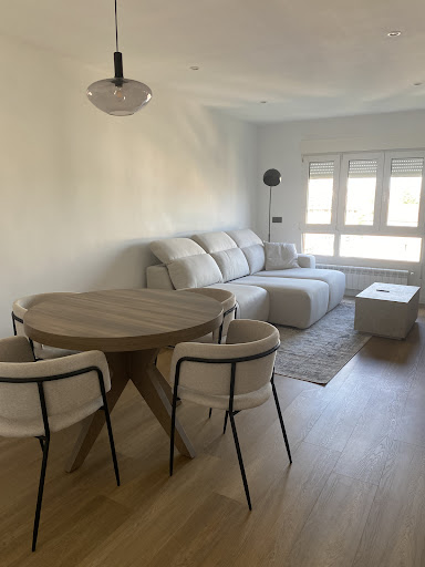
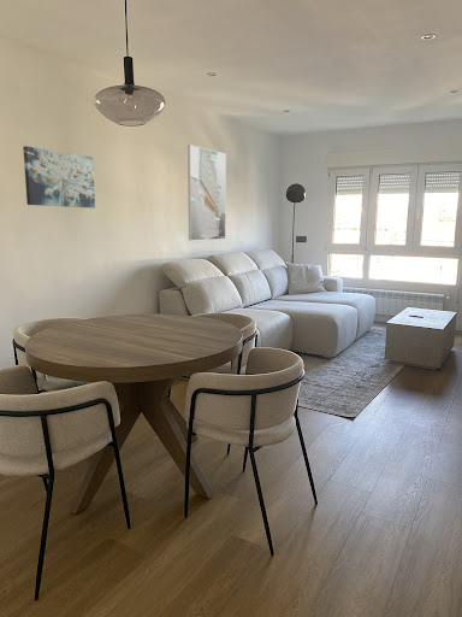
+ wall art [22,145,96,208]
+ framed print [186,143,227,241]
